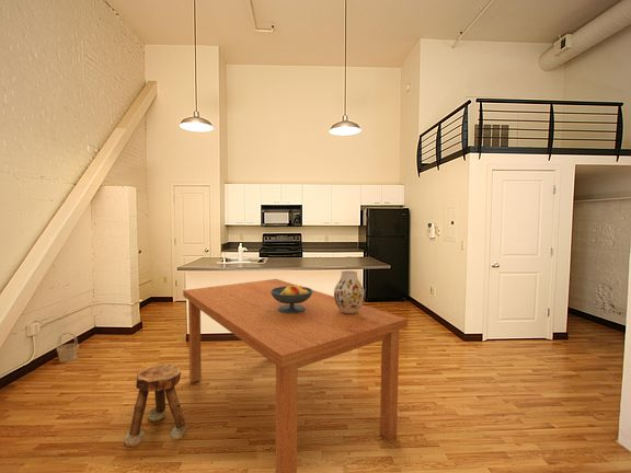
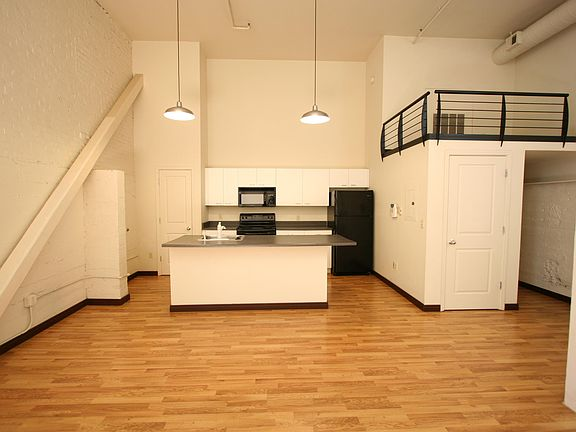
- dining table [182,278,409,473]
- fruit bowl [271,285,313,313]
- basket [56,332,80,362]
- stool [123,364,188,447]
- vase [333,269,365,314]
